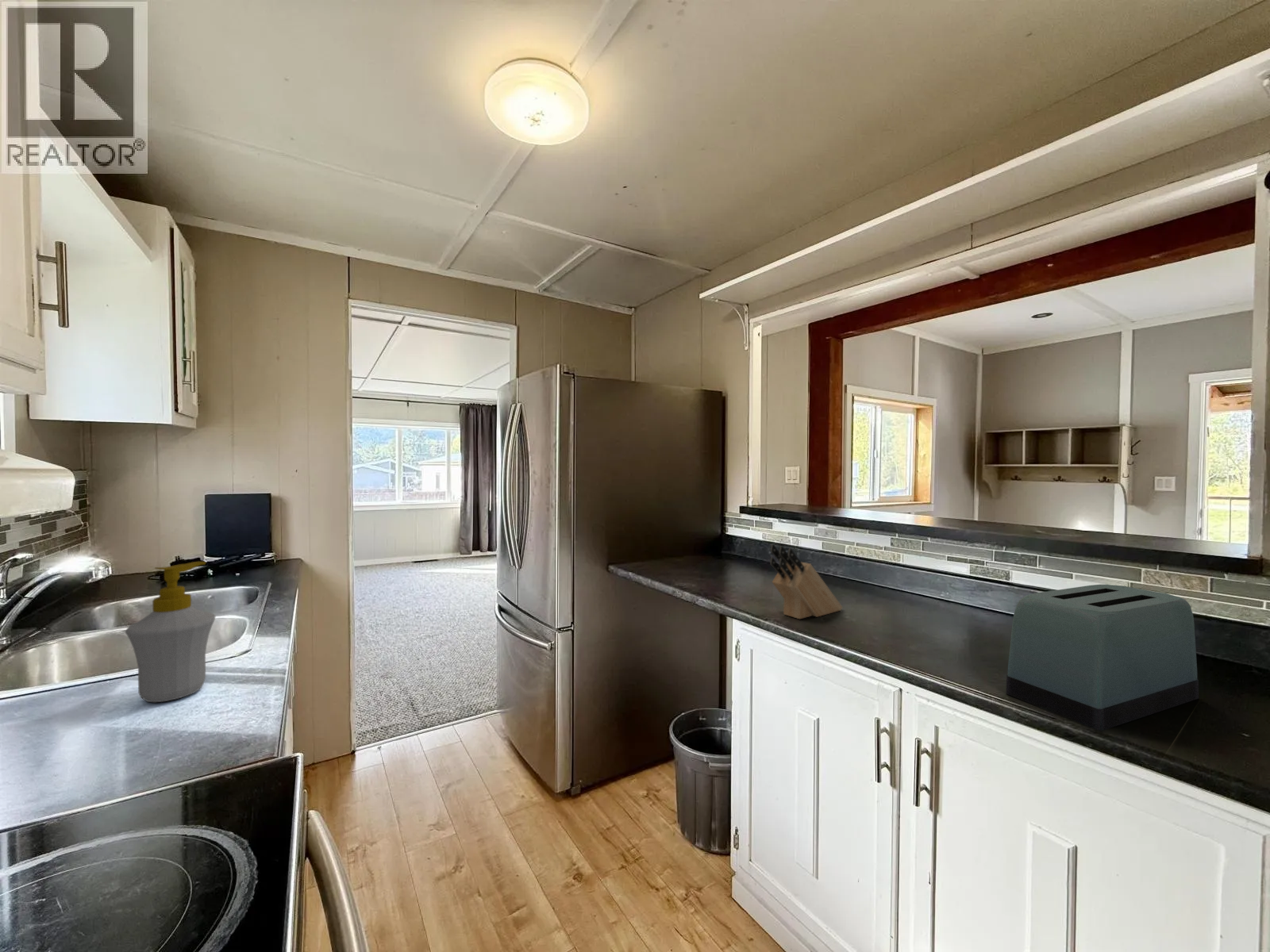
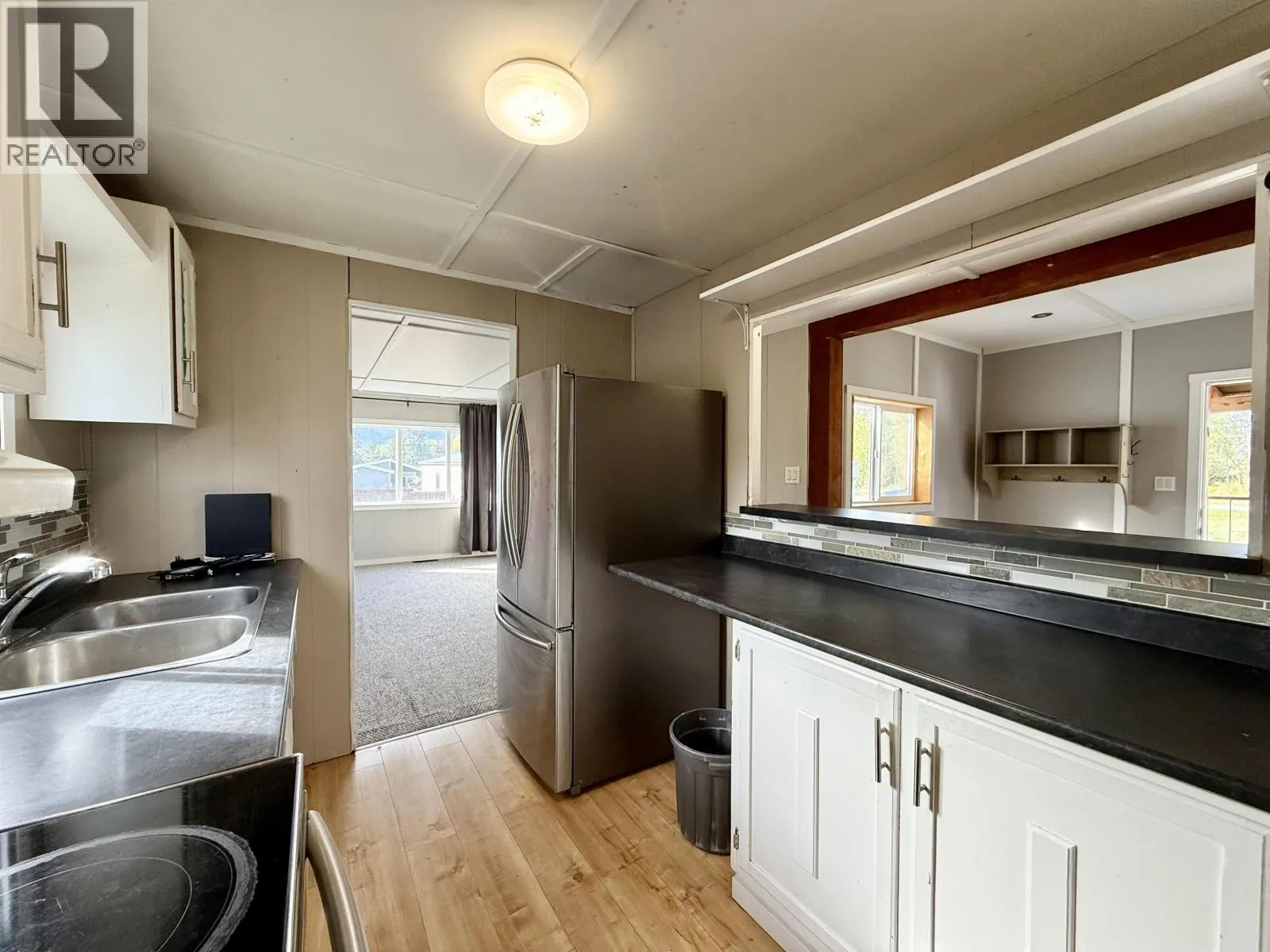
- soap bottle [125,561,216,703]
- knife block [769,543,843,620]
- toaster [1005,584,1199,731]
